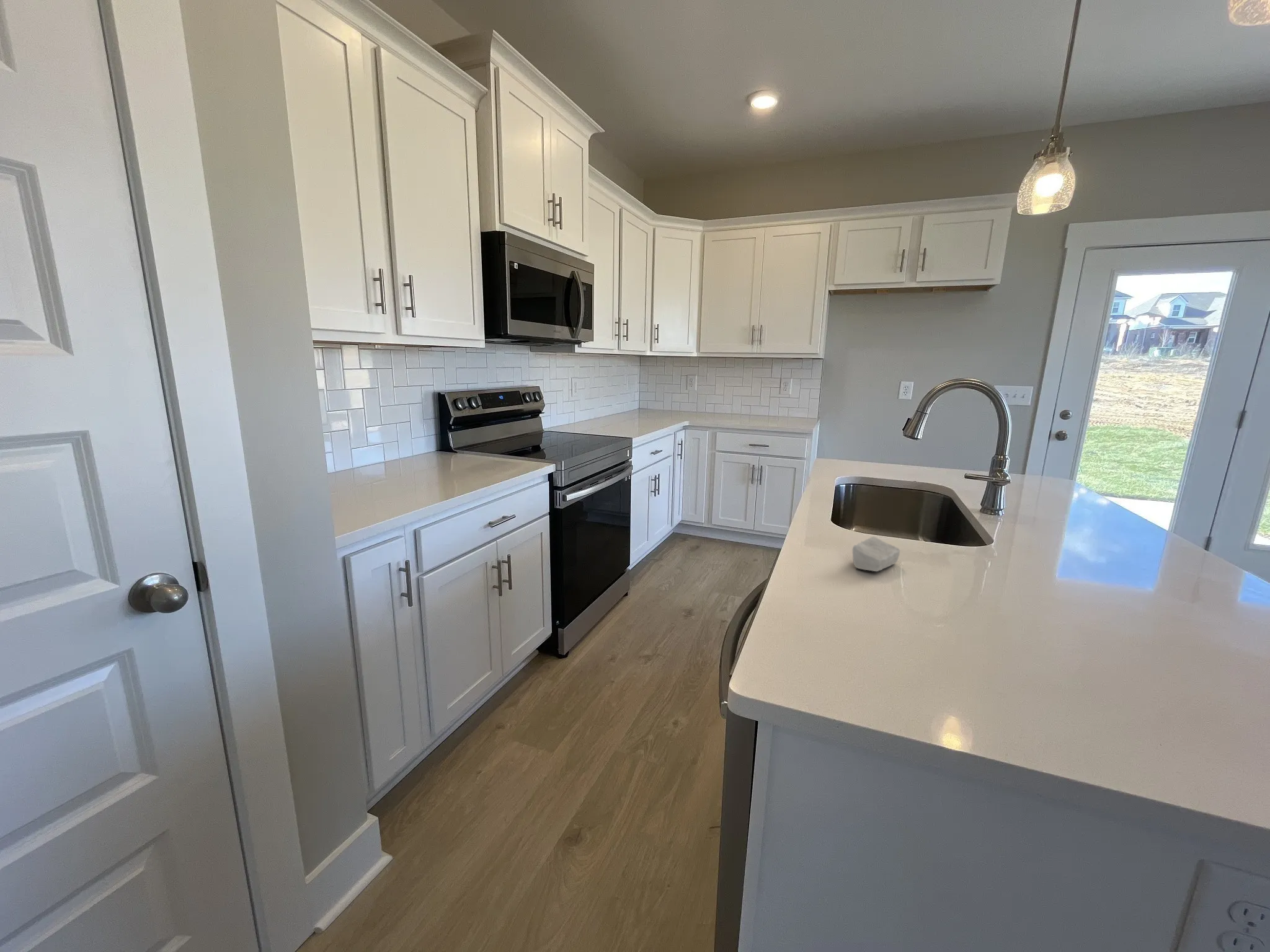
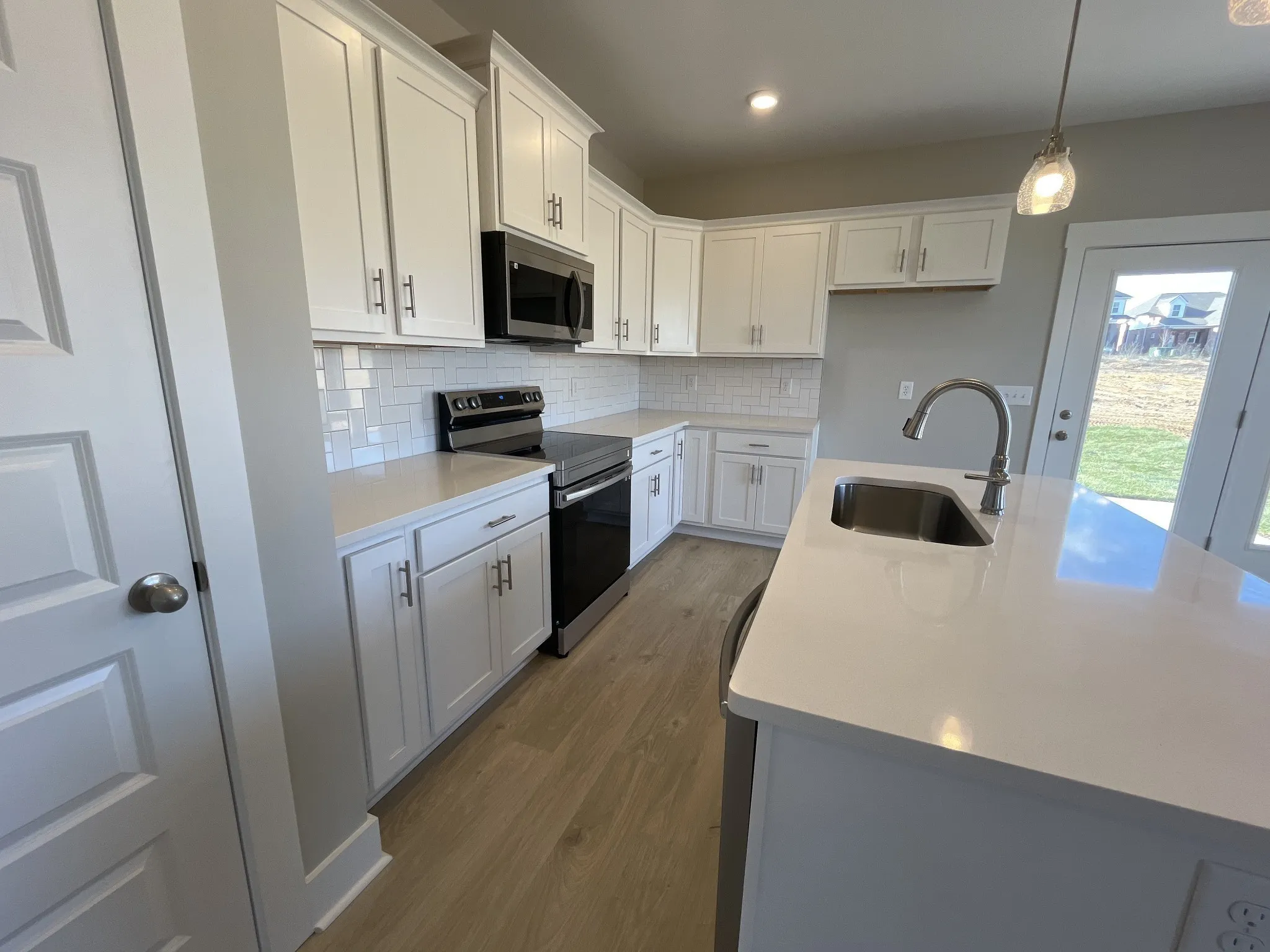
- soap bar [852,536,900,572]
